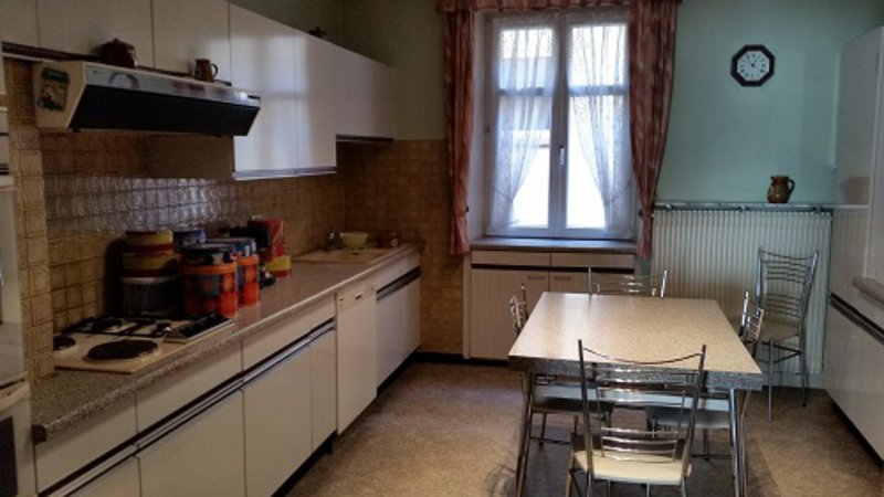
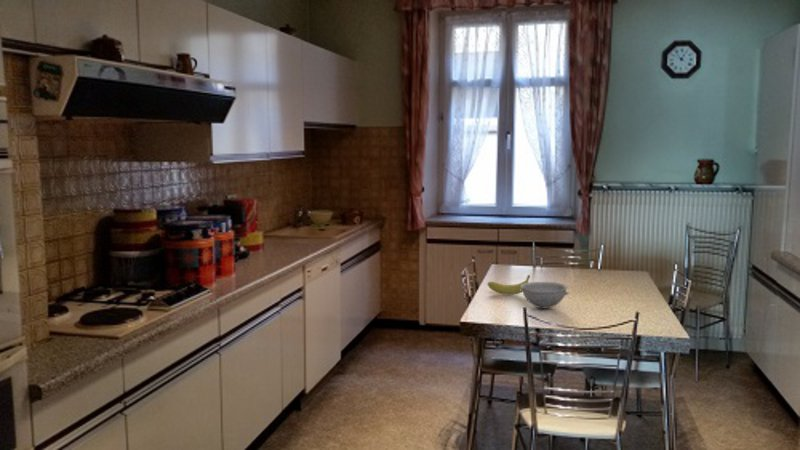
+ fruit [487,274,531,296]
+ bowl [520,281,569,310]
